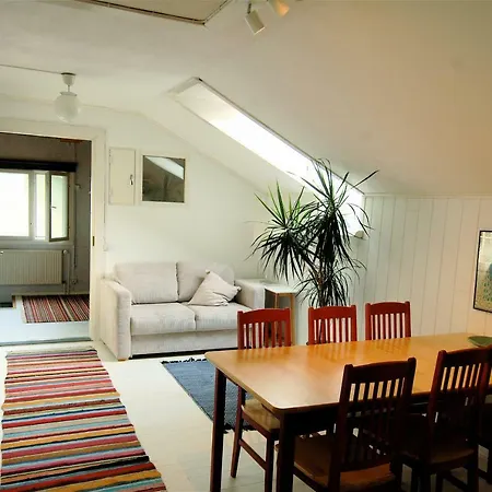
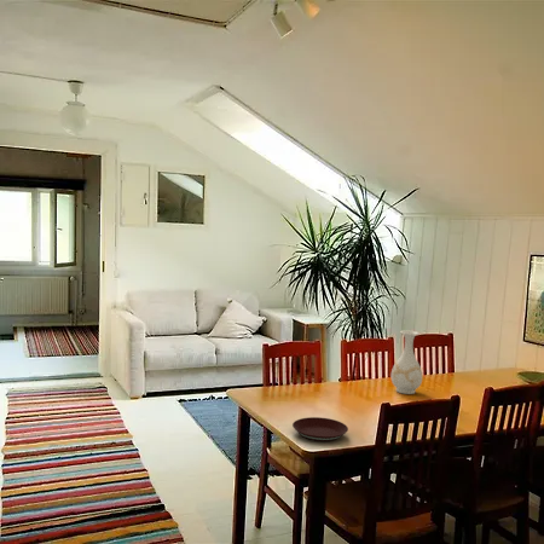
+ vase [390,329,423,395]
+ plate [291,416,349,442]
